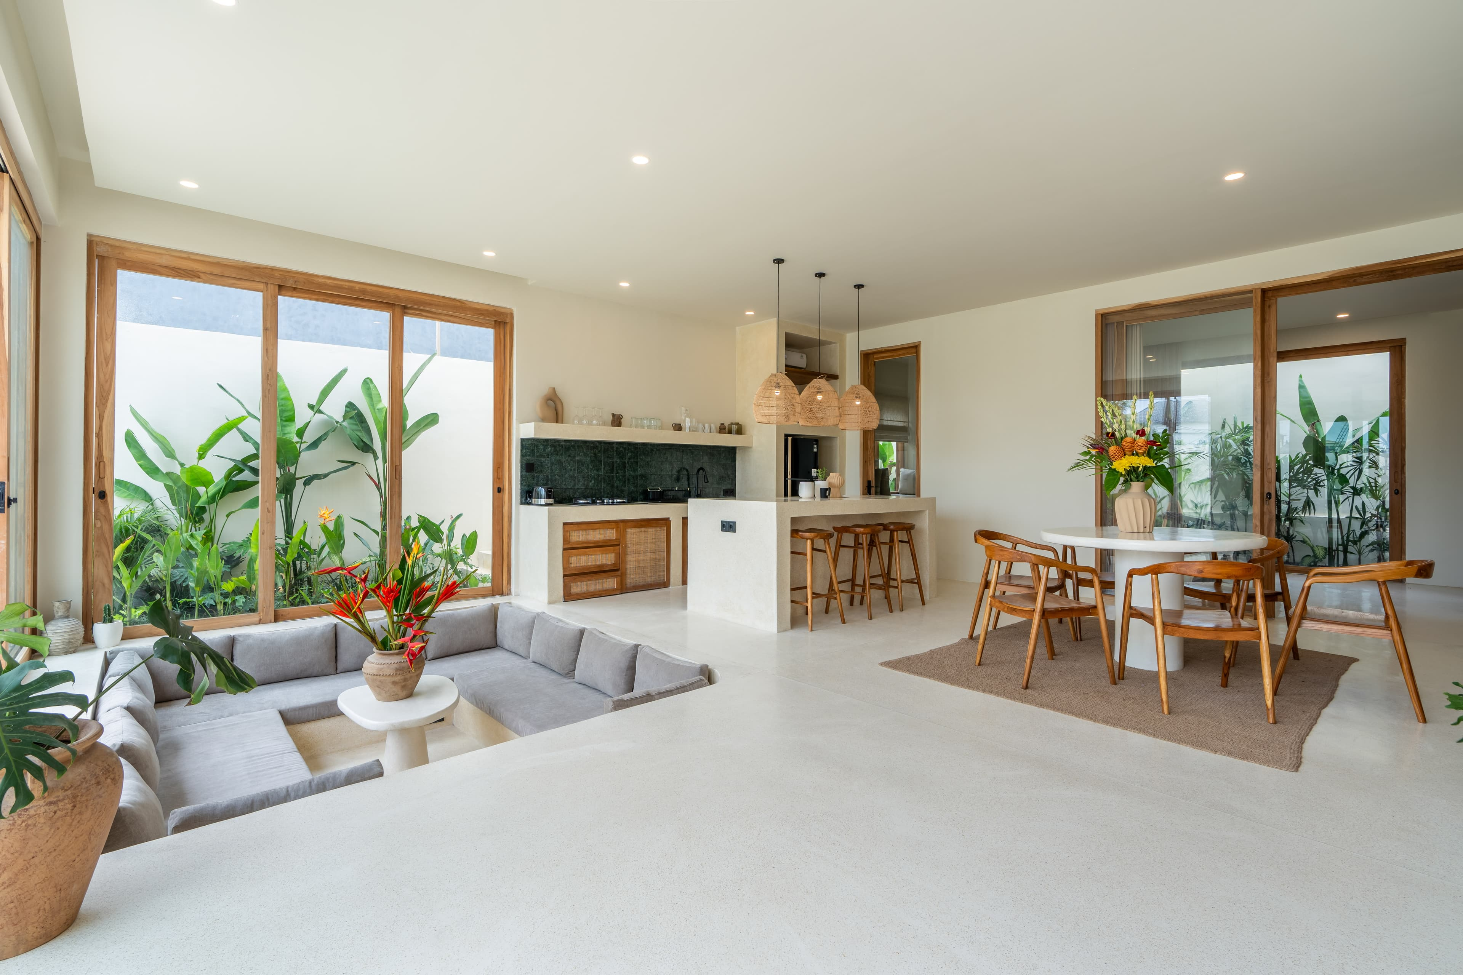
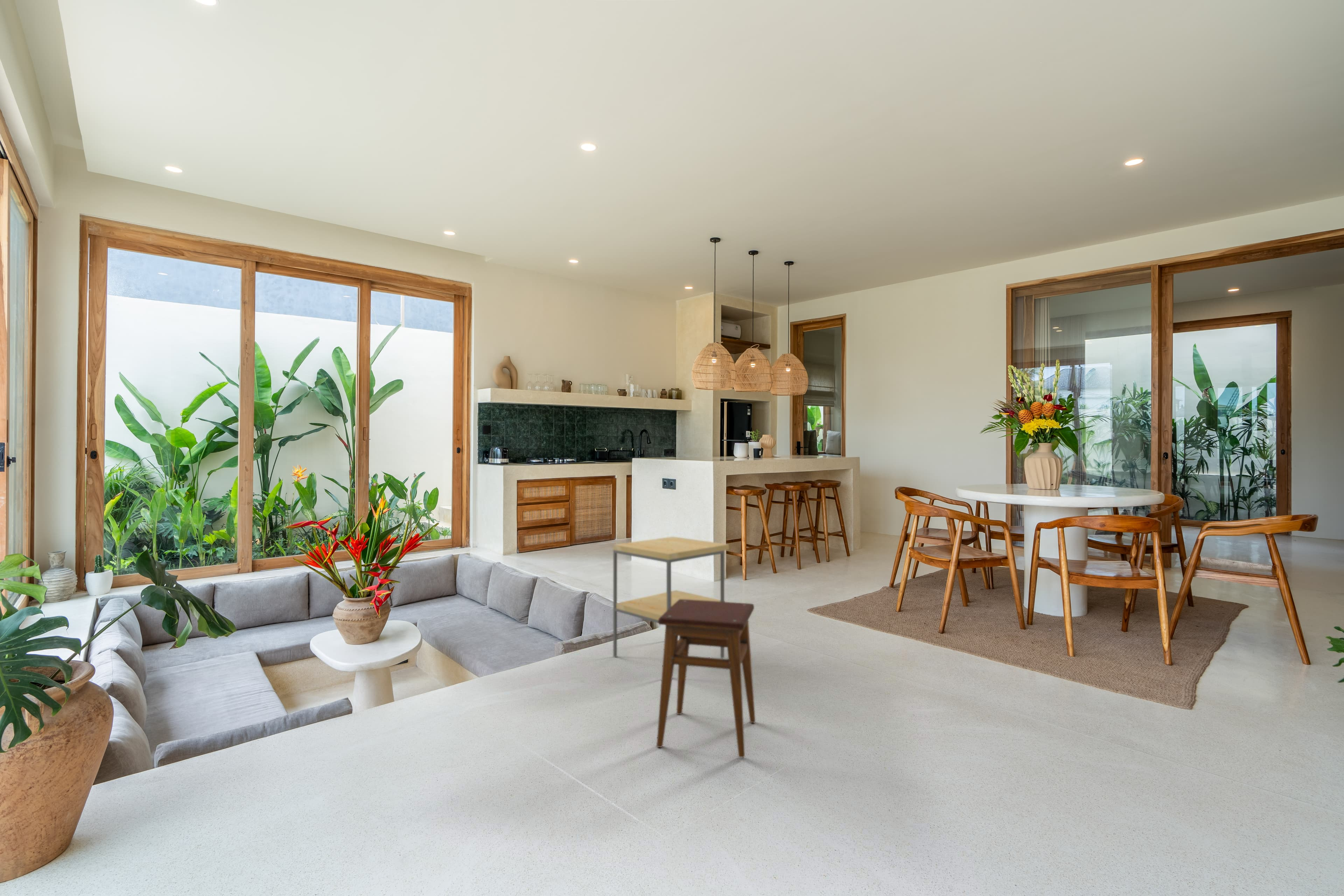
+ side table [613,536,729,659]
+ stool [656,599,756,758]
